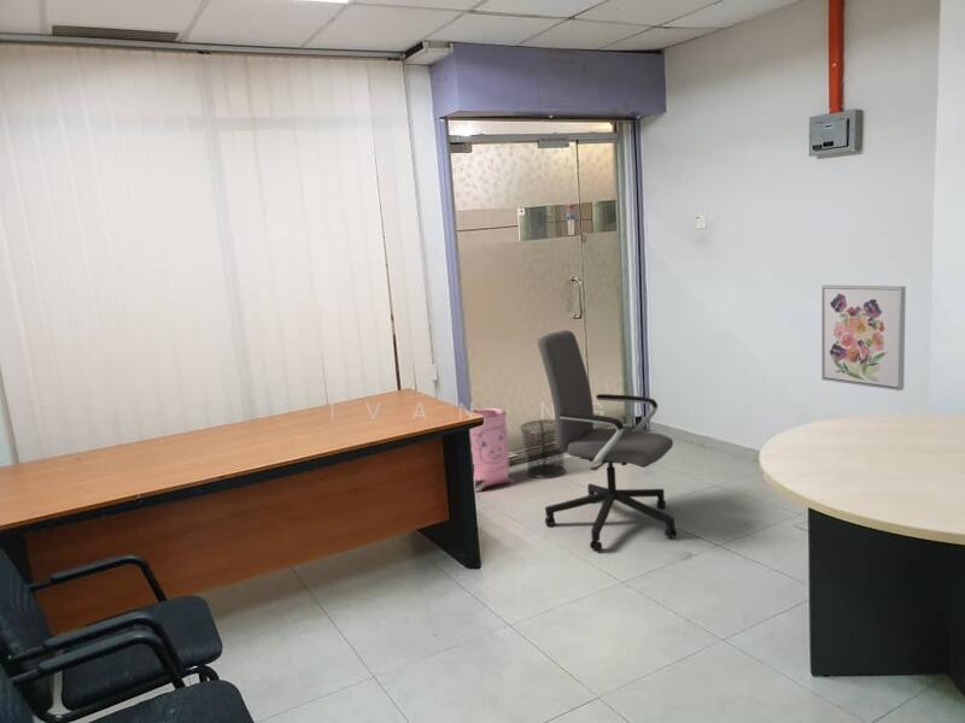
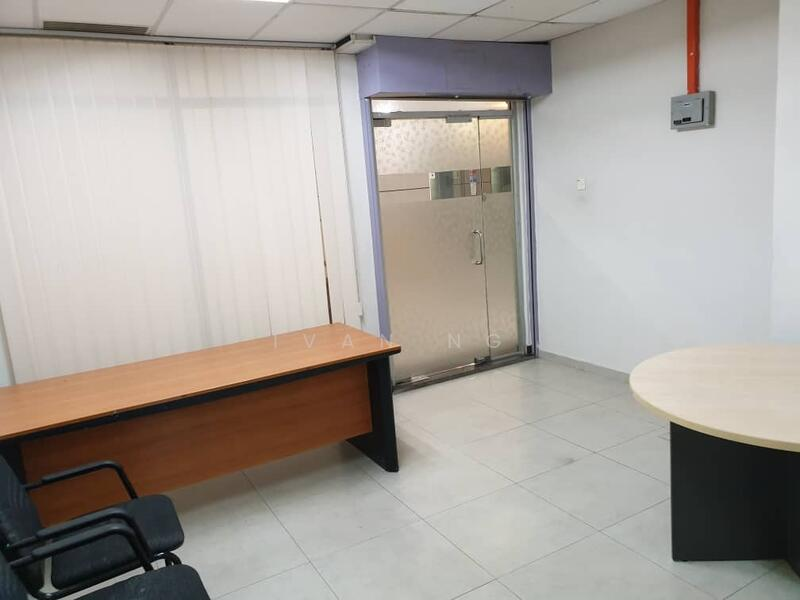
- bag [469,407,511,493]
- office chair [537,329,678,552]
- wall art [820,284,907,392]
- waste bin [519,418,566,480]
